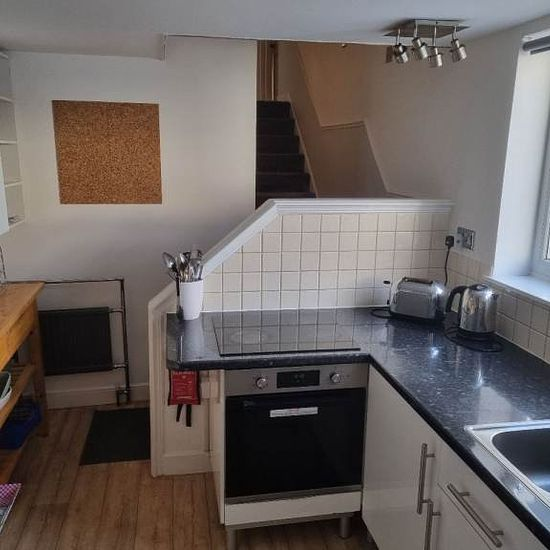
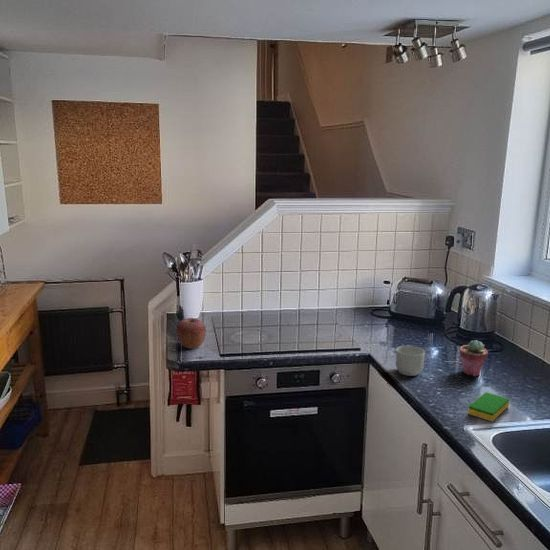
+ apple [175,317,207,350]
+ mug [395,345,426,377]
+ potted succulent [459,339,489,377]
+ dish sponge [467,391,510,422]
